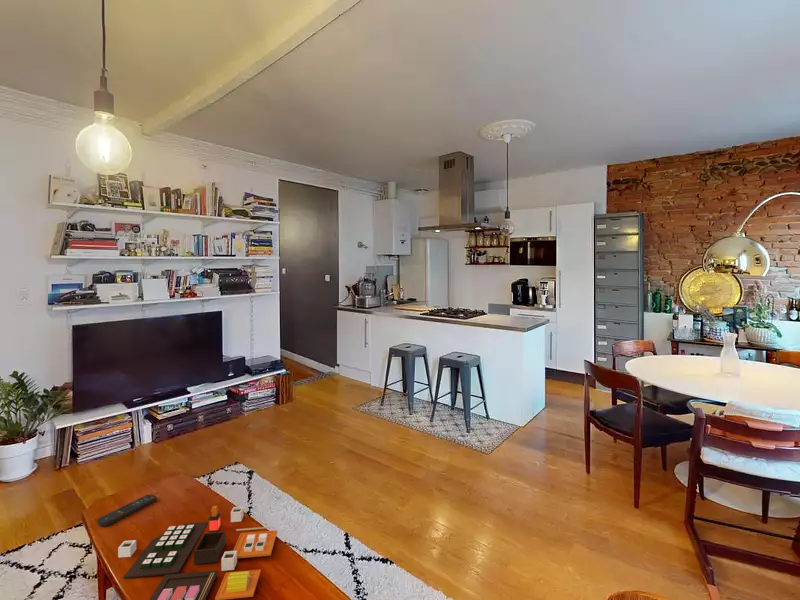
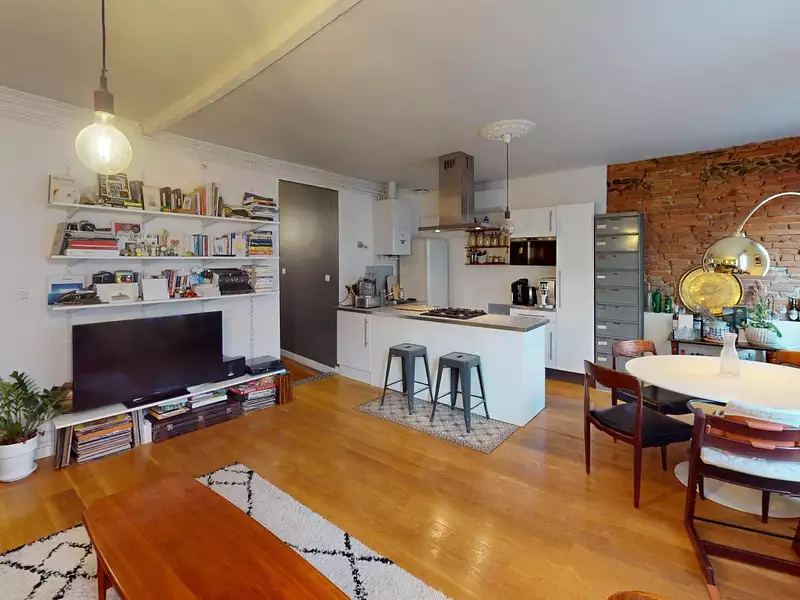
- remote control [97,494,157,527]
- toy food set [117,505,278,600]
